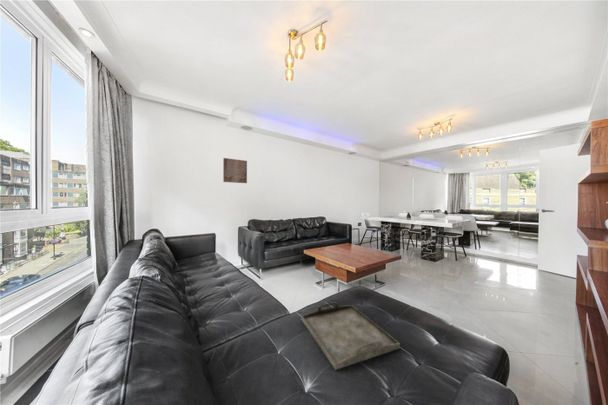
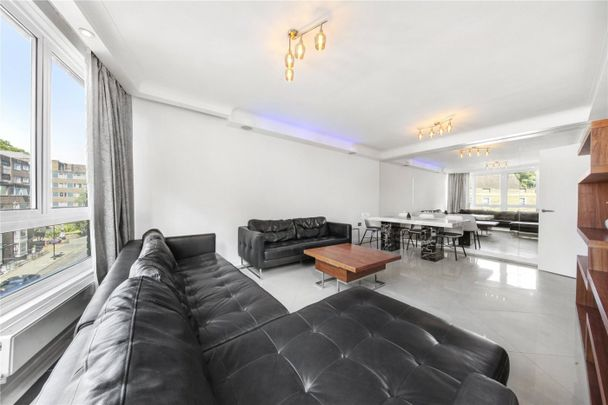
- serving tray [301,301,401,371]
- wall art [222,157,248,184]
